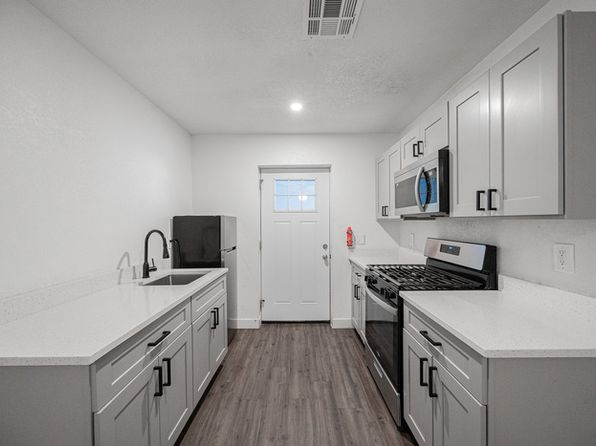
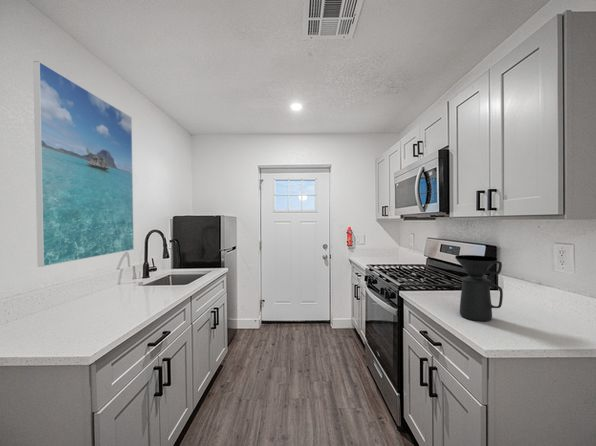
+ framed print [32,60,135,268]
+ coffee maker [454,254,504,322]
